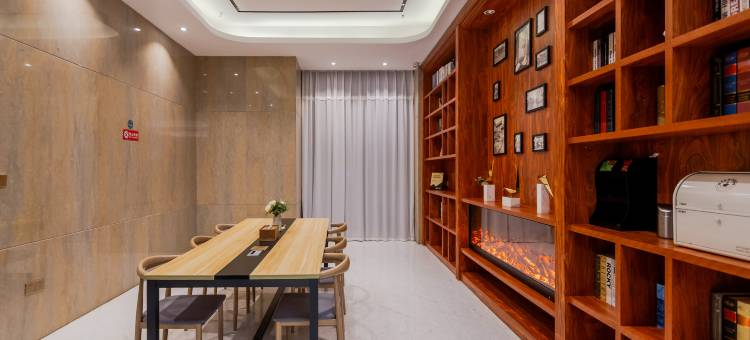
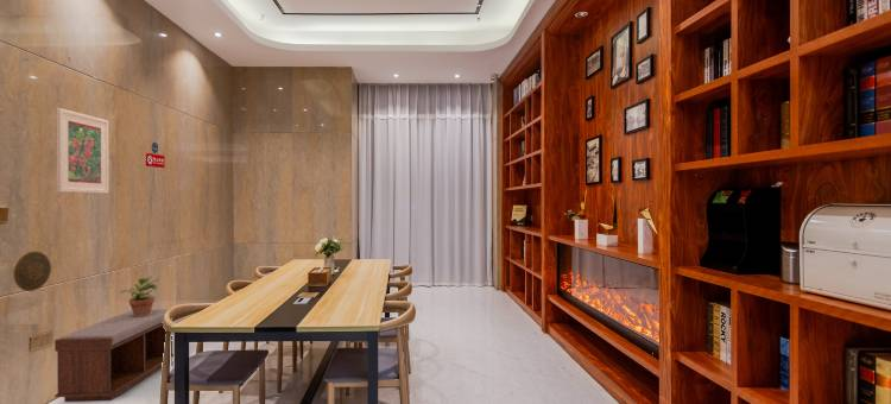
+ decorative plate [13,251,52,292]
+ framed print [56,107,110,195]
+ bench [53,308,175,403]
+ potted plant [119,276,160,317]
